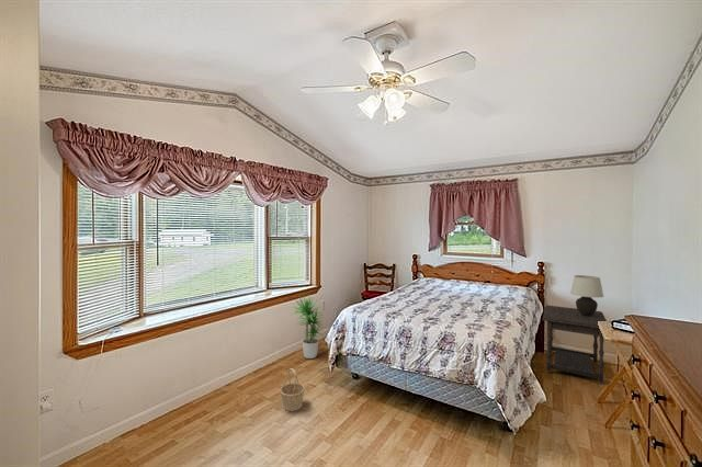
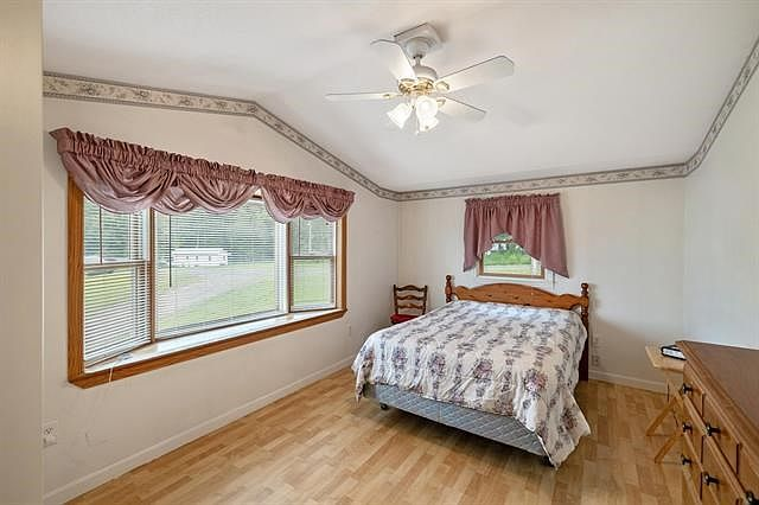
- basket [279,367,306,412]
- table lamp [569,274,604,316]
- potted plant [290,295,329,360]
- side table [542,304,608,385]
